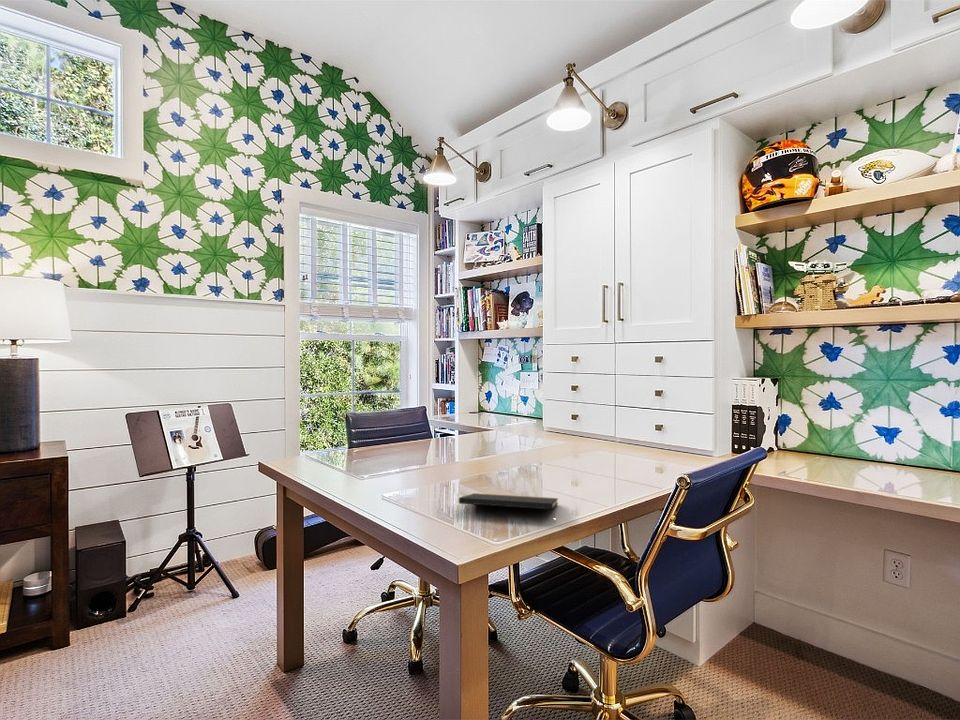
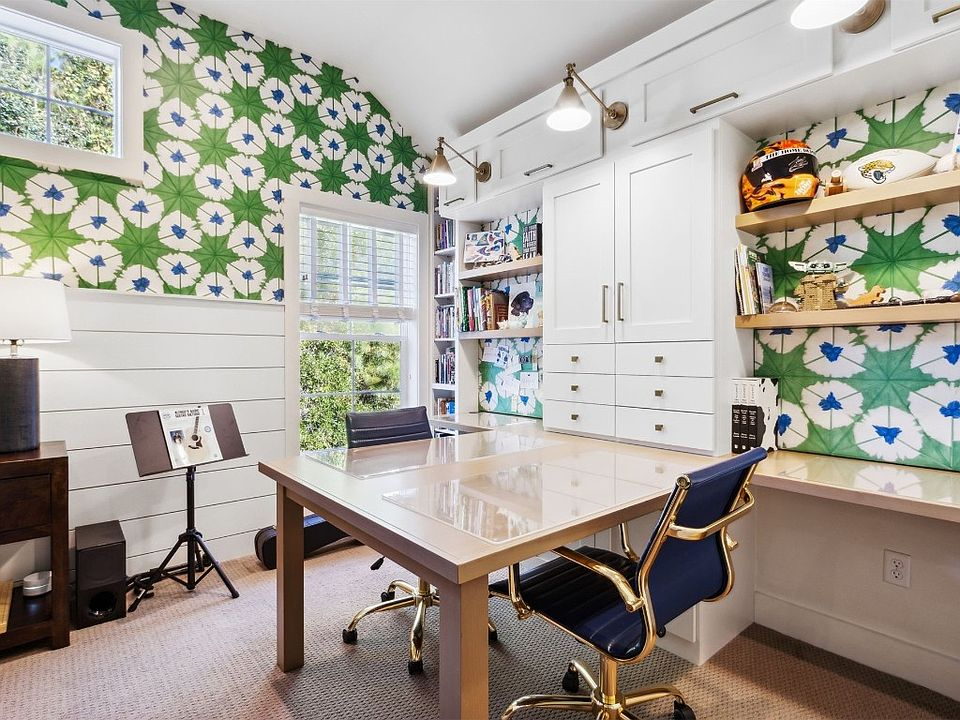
- notepad [458,492,559,524]
